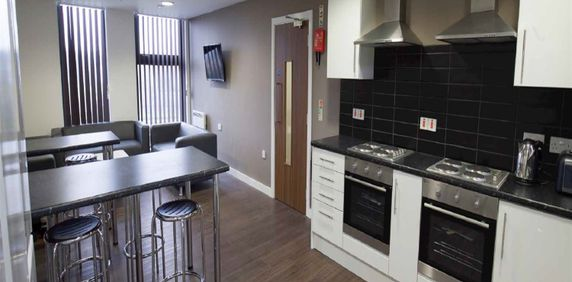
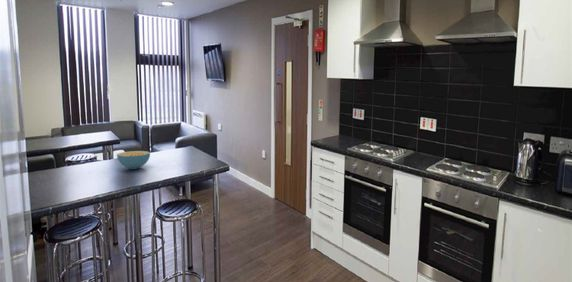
+ cereal bowl [116,150,151,170]
